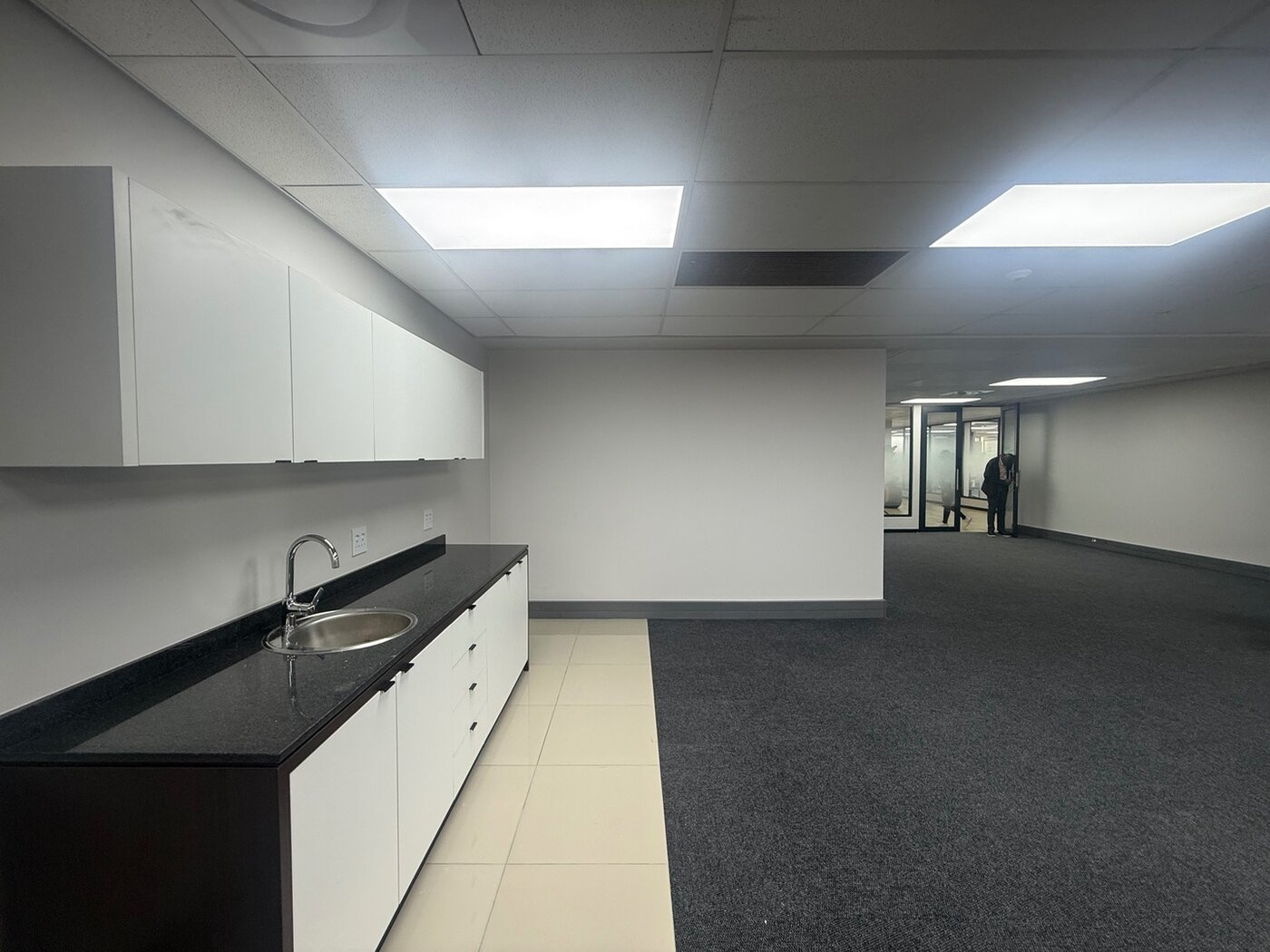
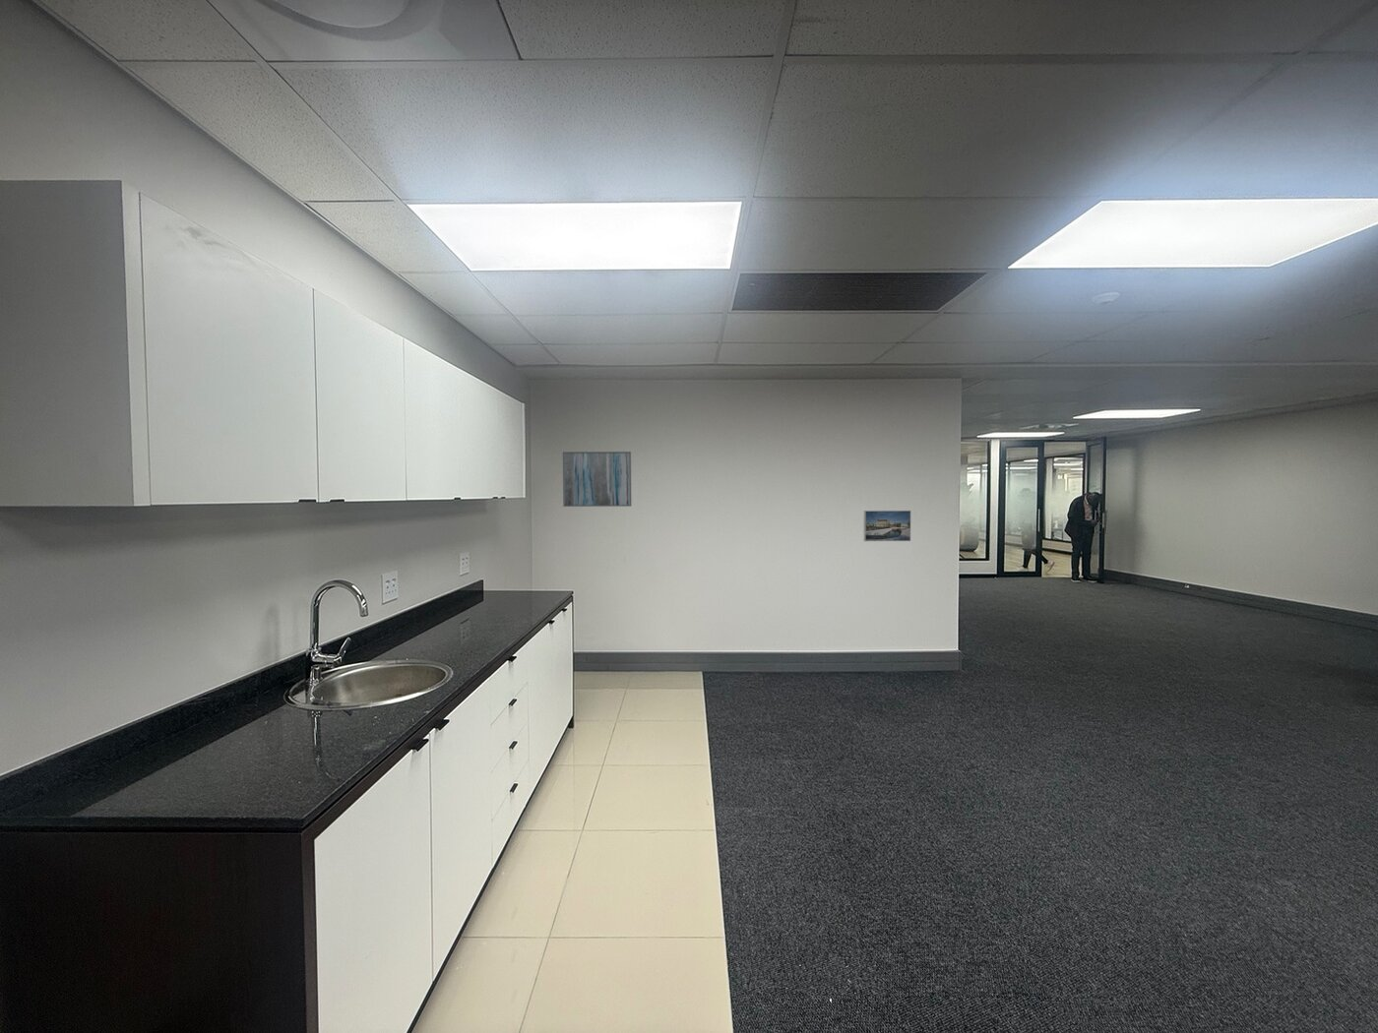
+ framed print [864,510,911,543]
+ wall art [562,450,631,508]
